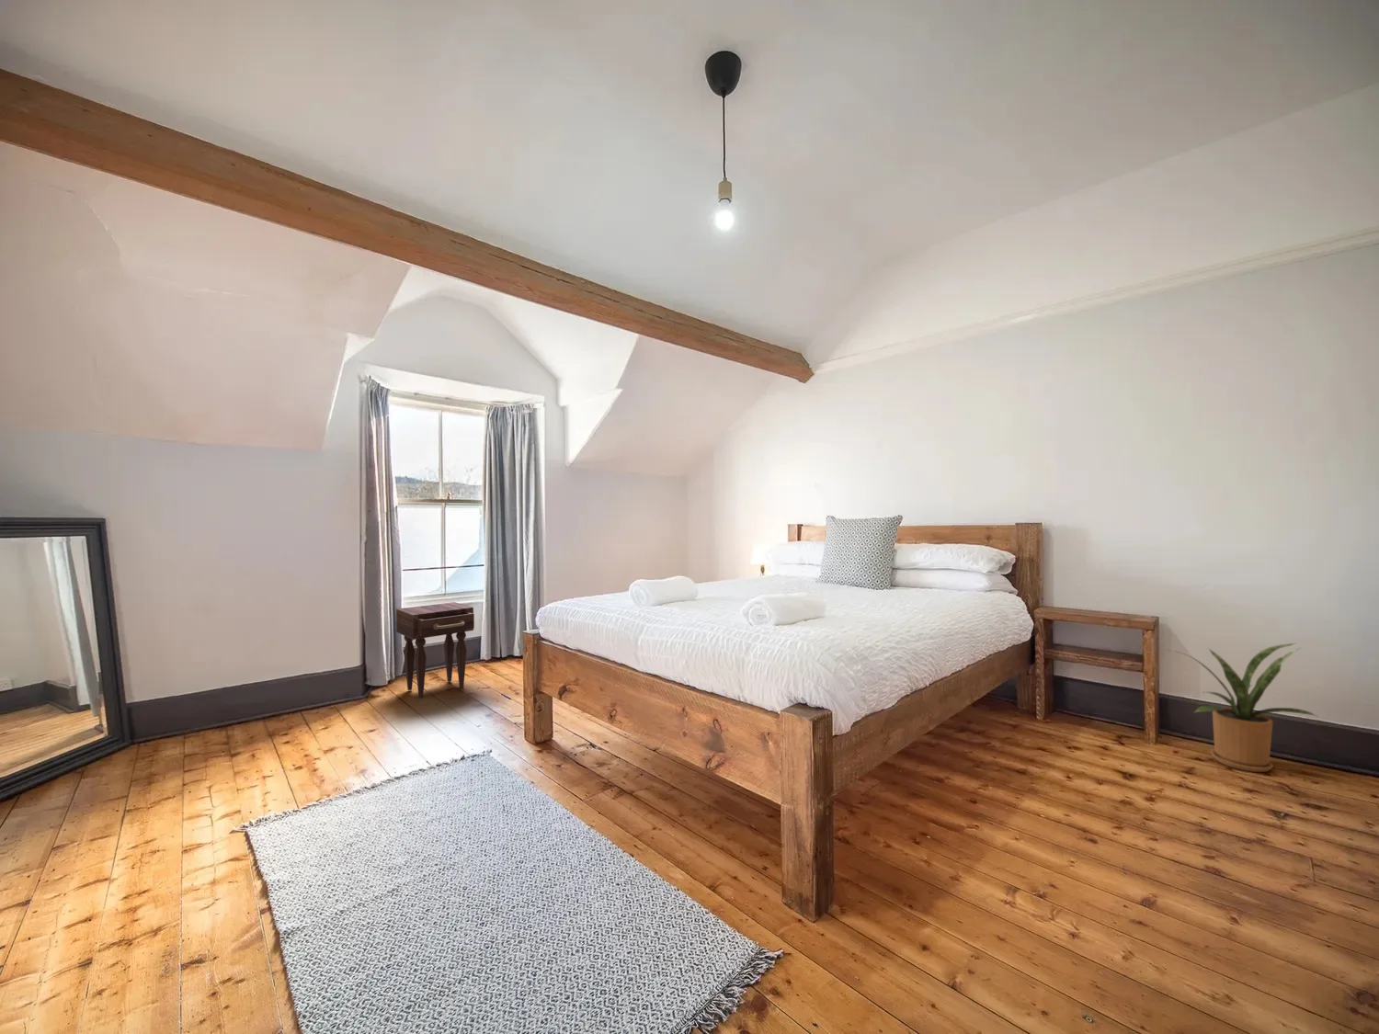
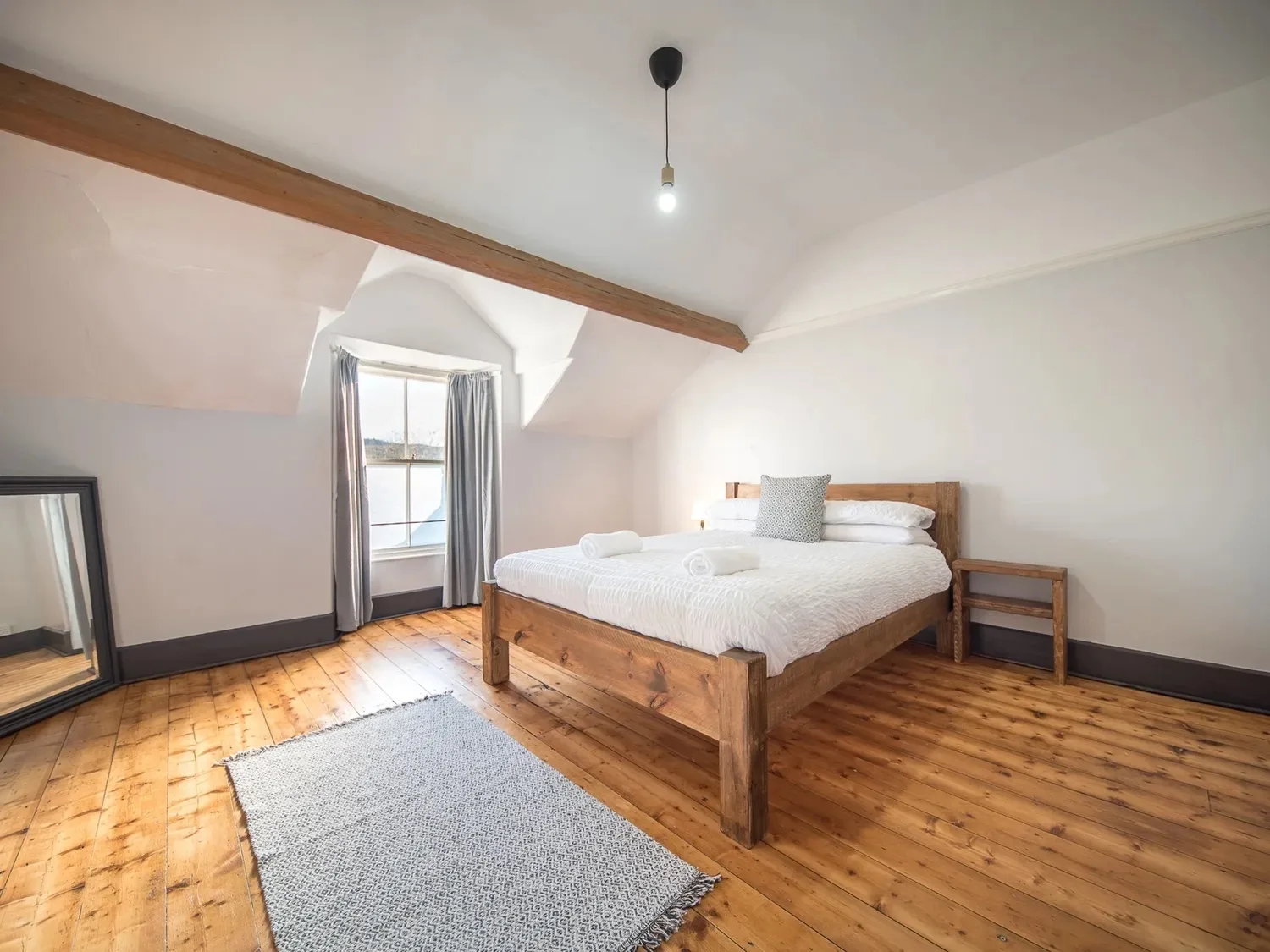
- nightstand [395,601,476,698]
- house plant [1166,643,1319,773]
